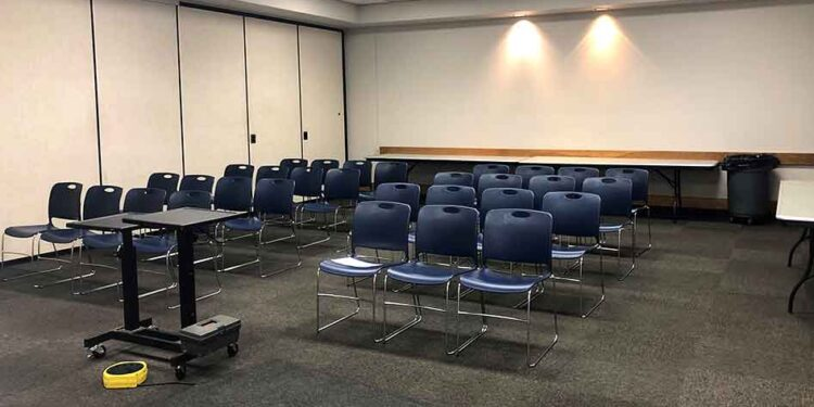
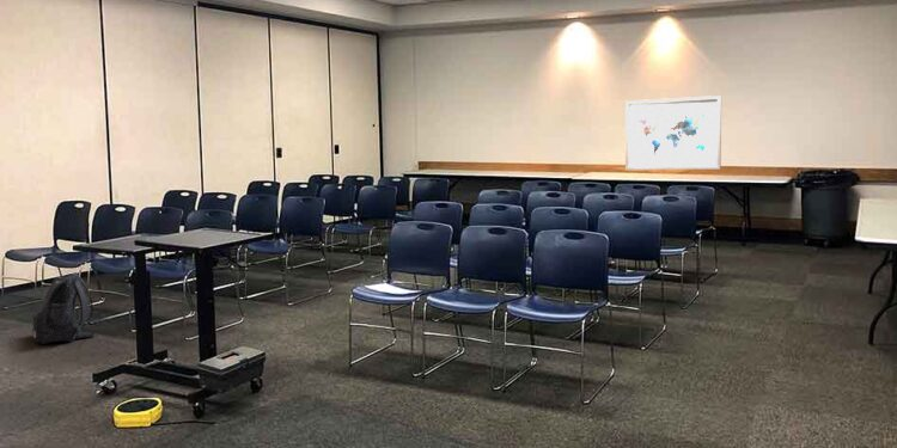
+ wall art [624,94,722,171]
+ backpack [31,271,94,345]
